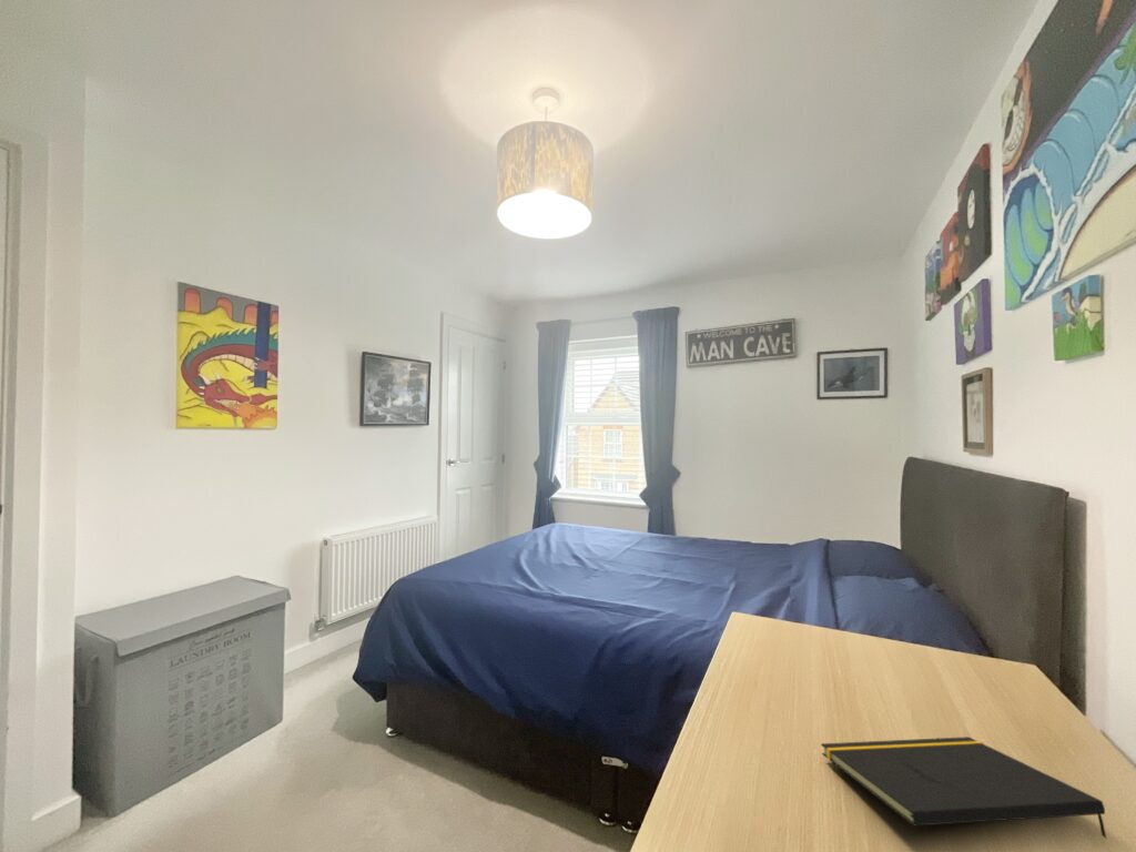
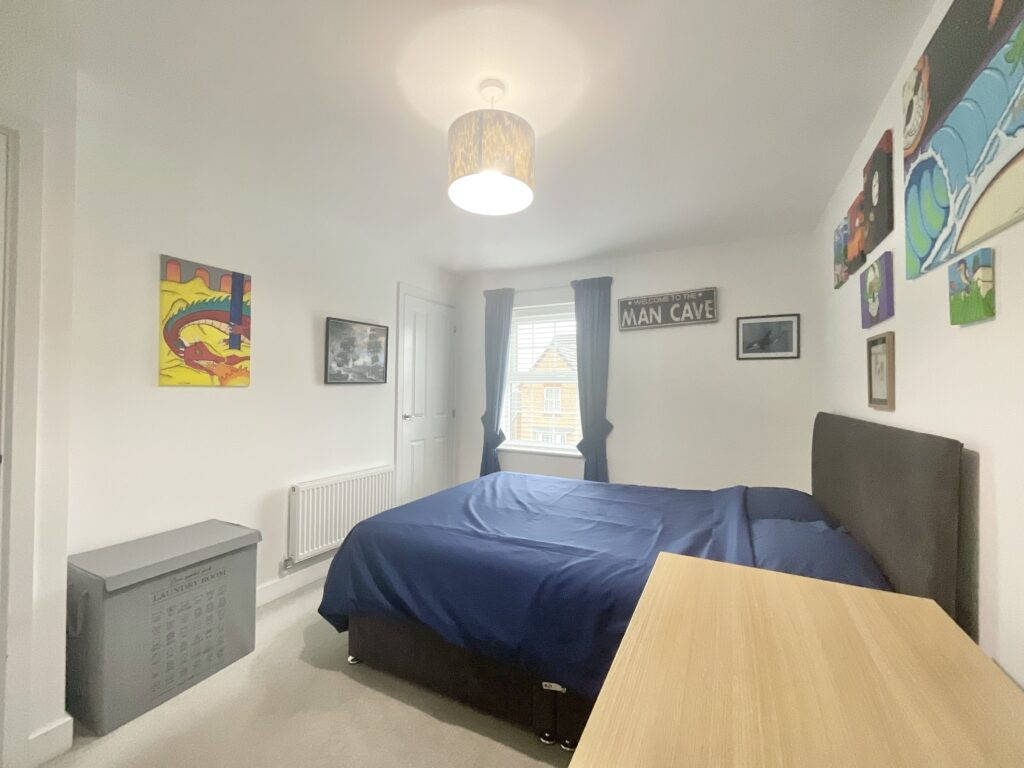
- notepad [820,736,1107,839]
